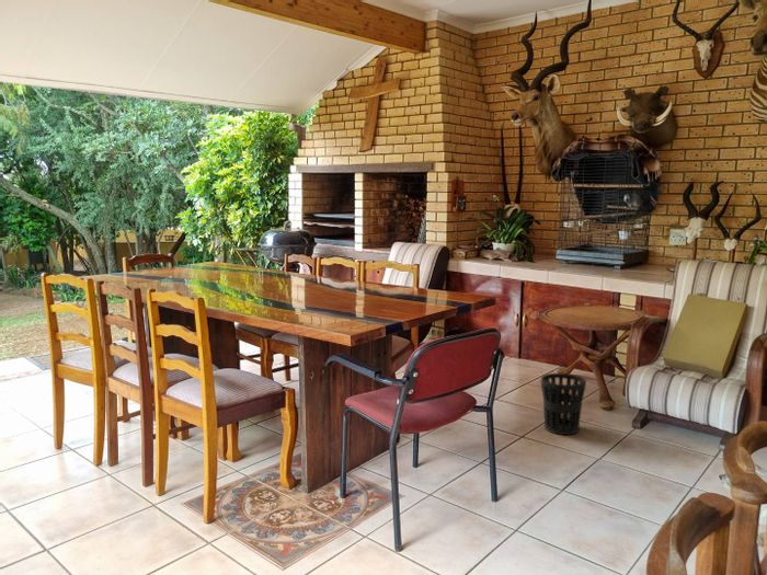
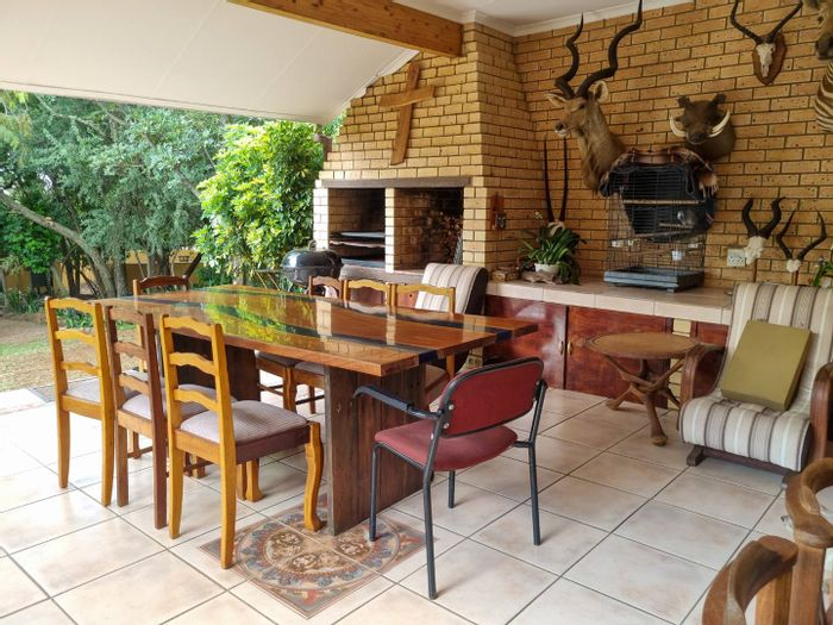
- wastebasket [540,372,587,436]
